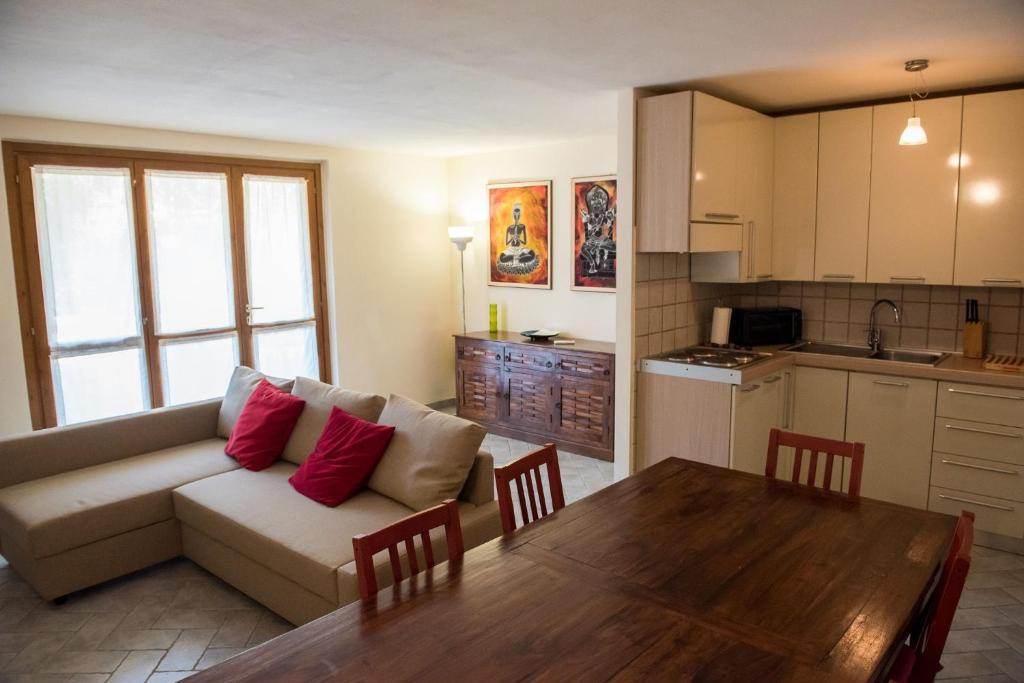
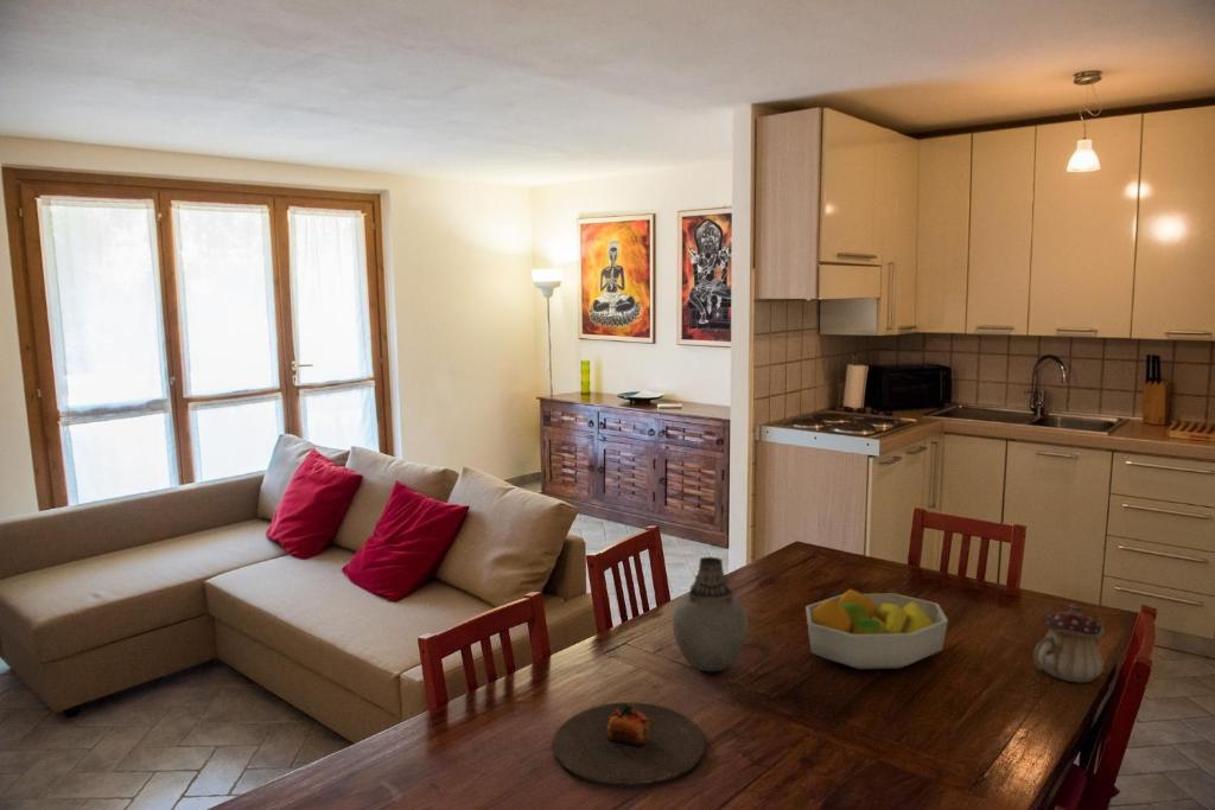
+ plate [552,701,707,787]
+ fruit bowl [804,587,949,670]
+ vase [672,556,750,672]
+ teapot [1032,604,1107,684]
